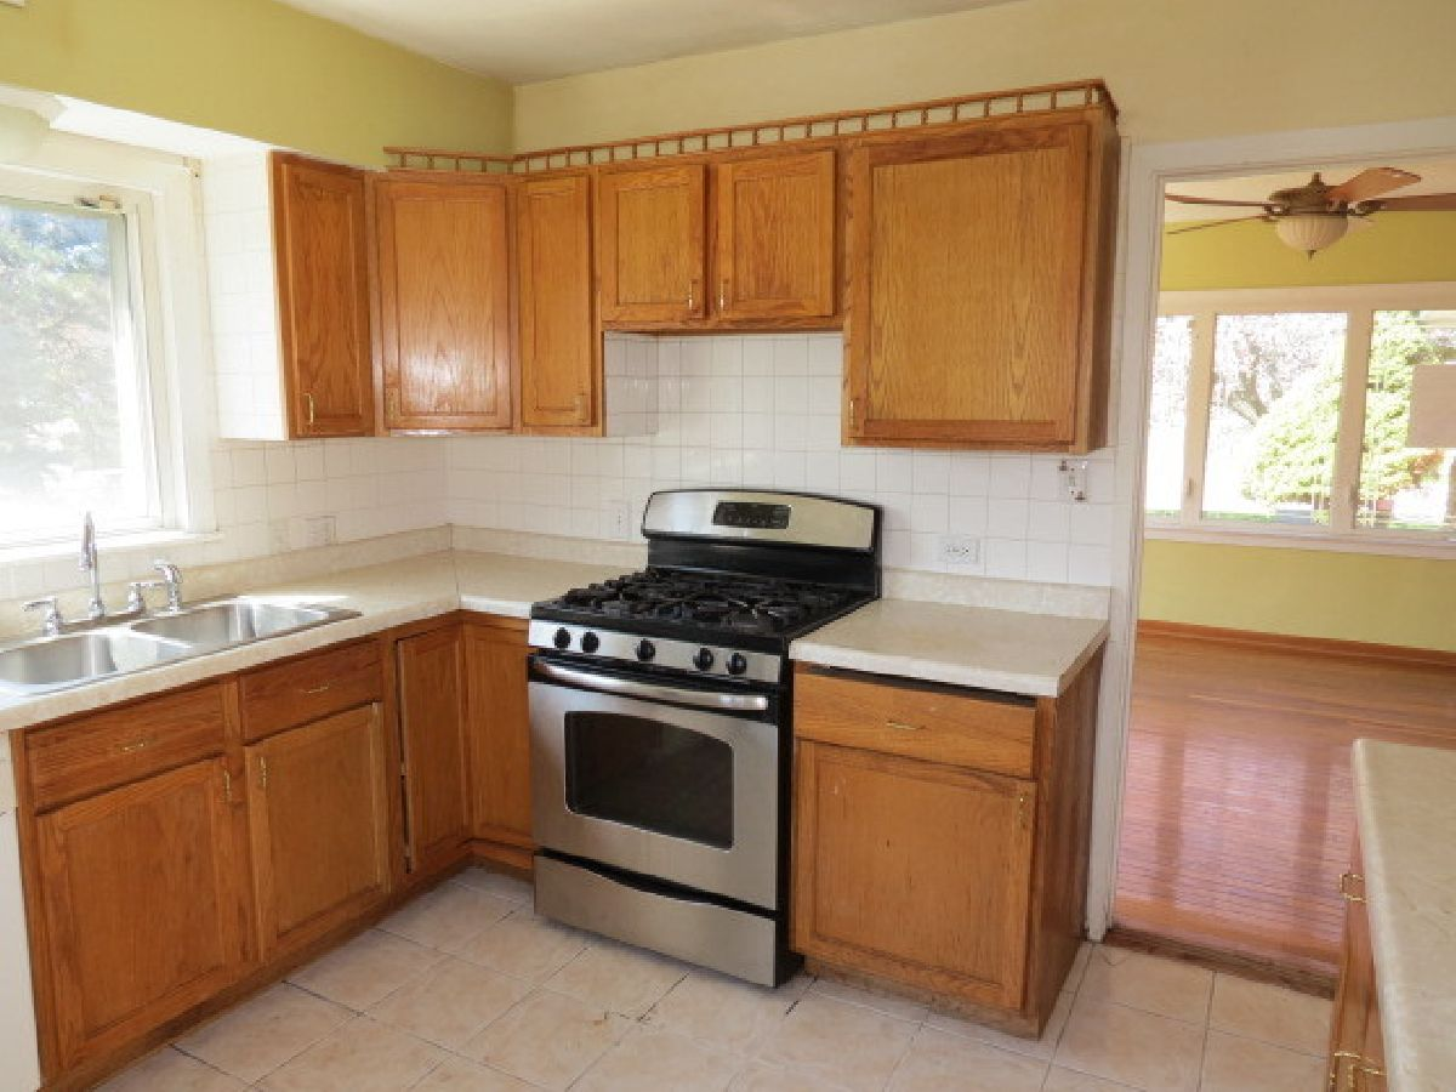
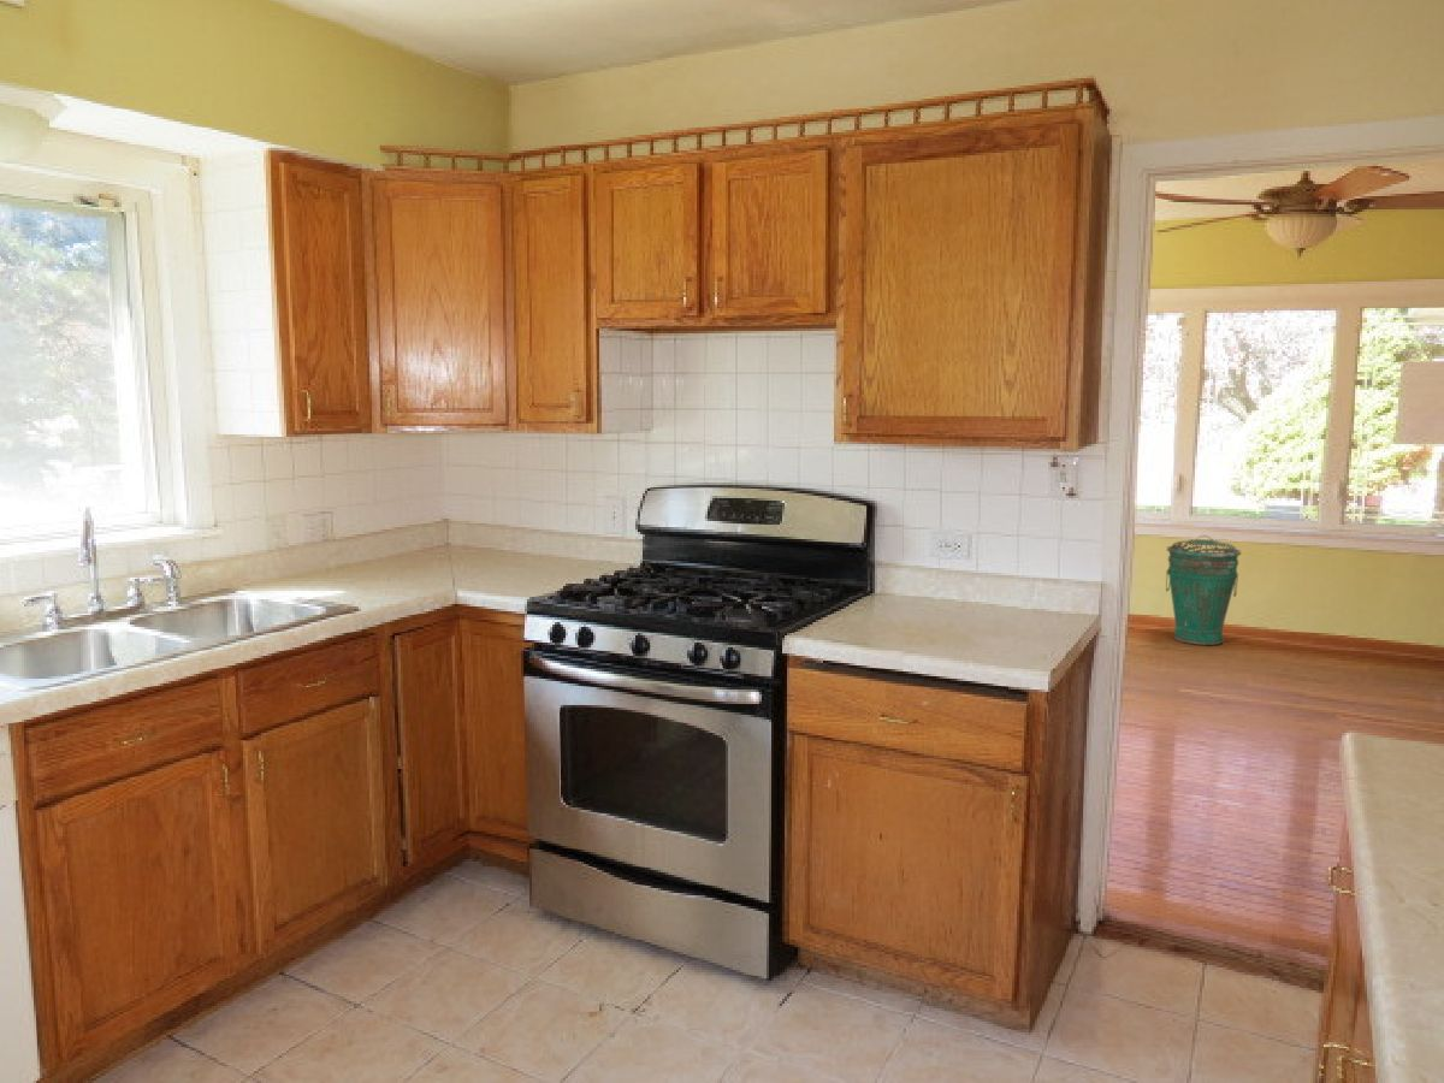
+ trash can [1165,534,1242,646]
